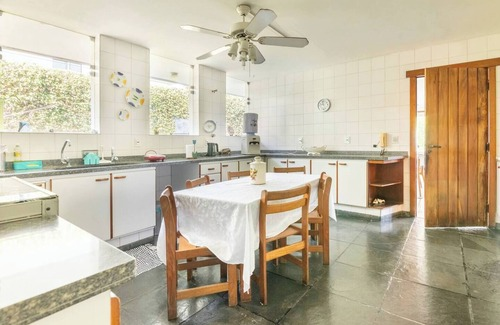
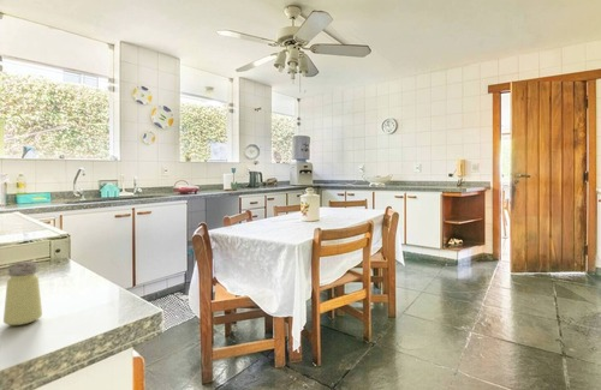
+ saltshaker [2,260,43,326]
